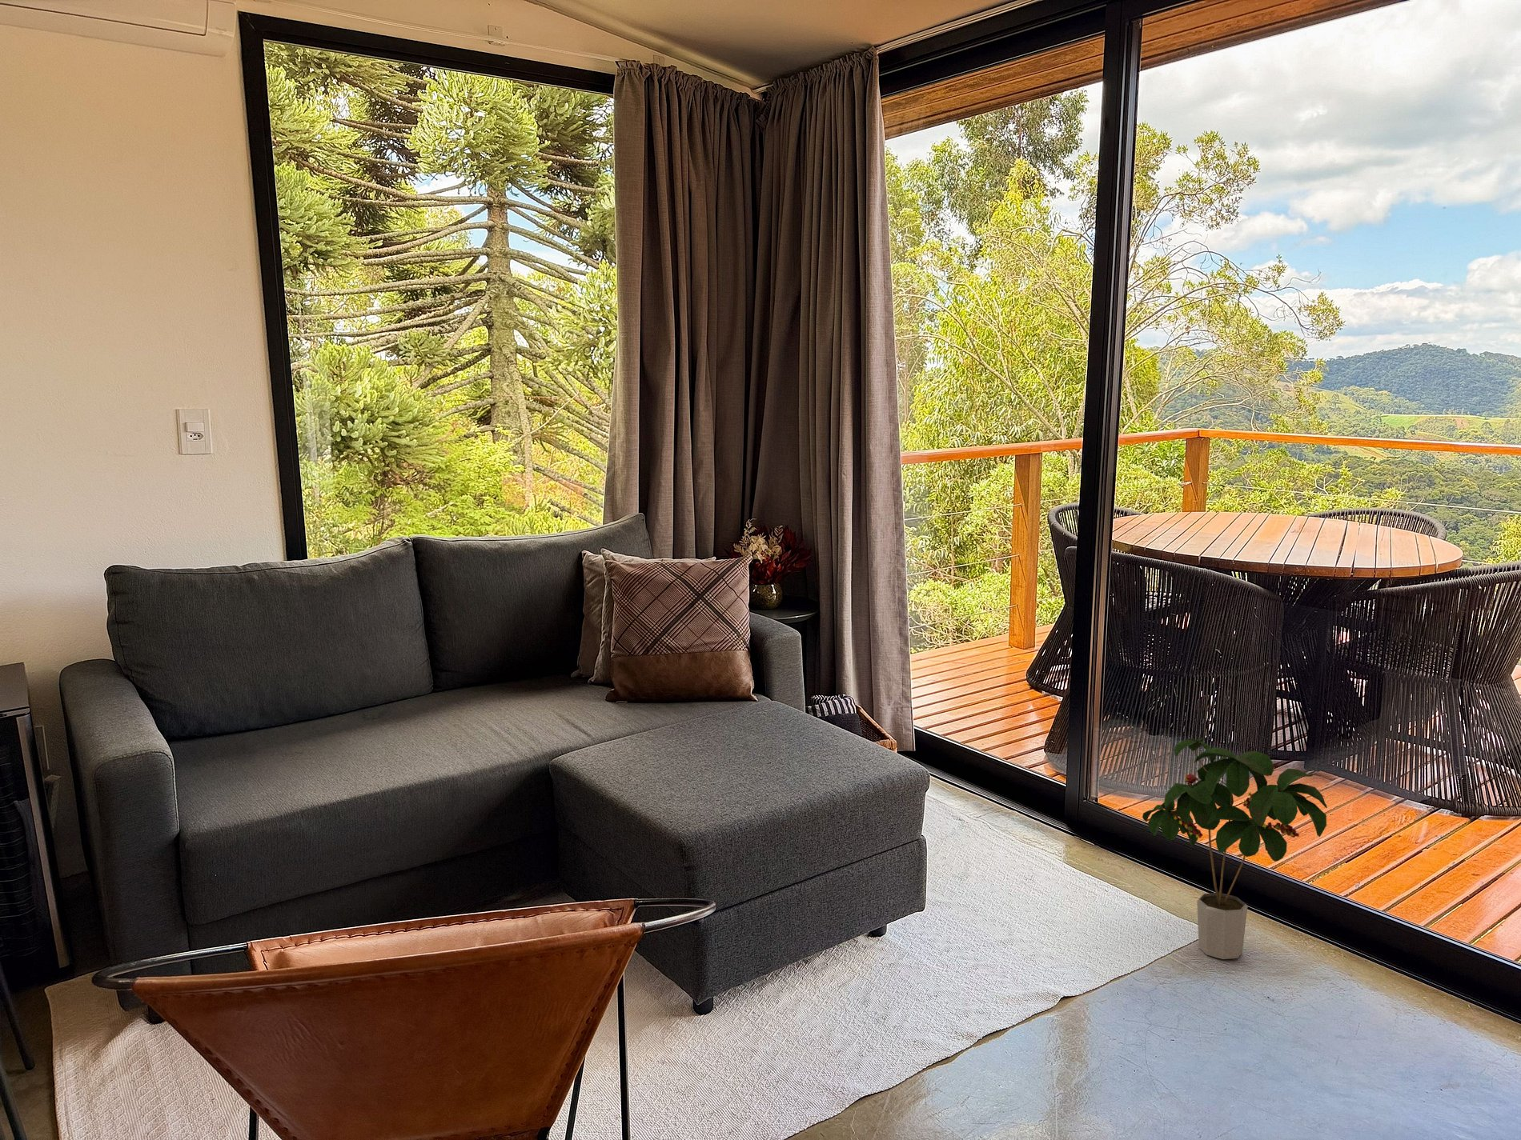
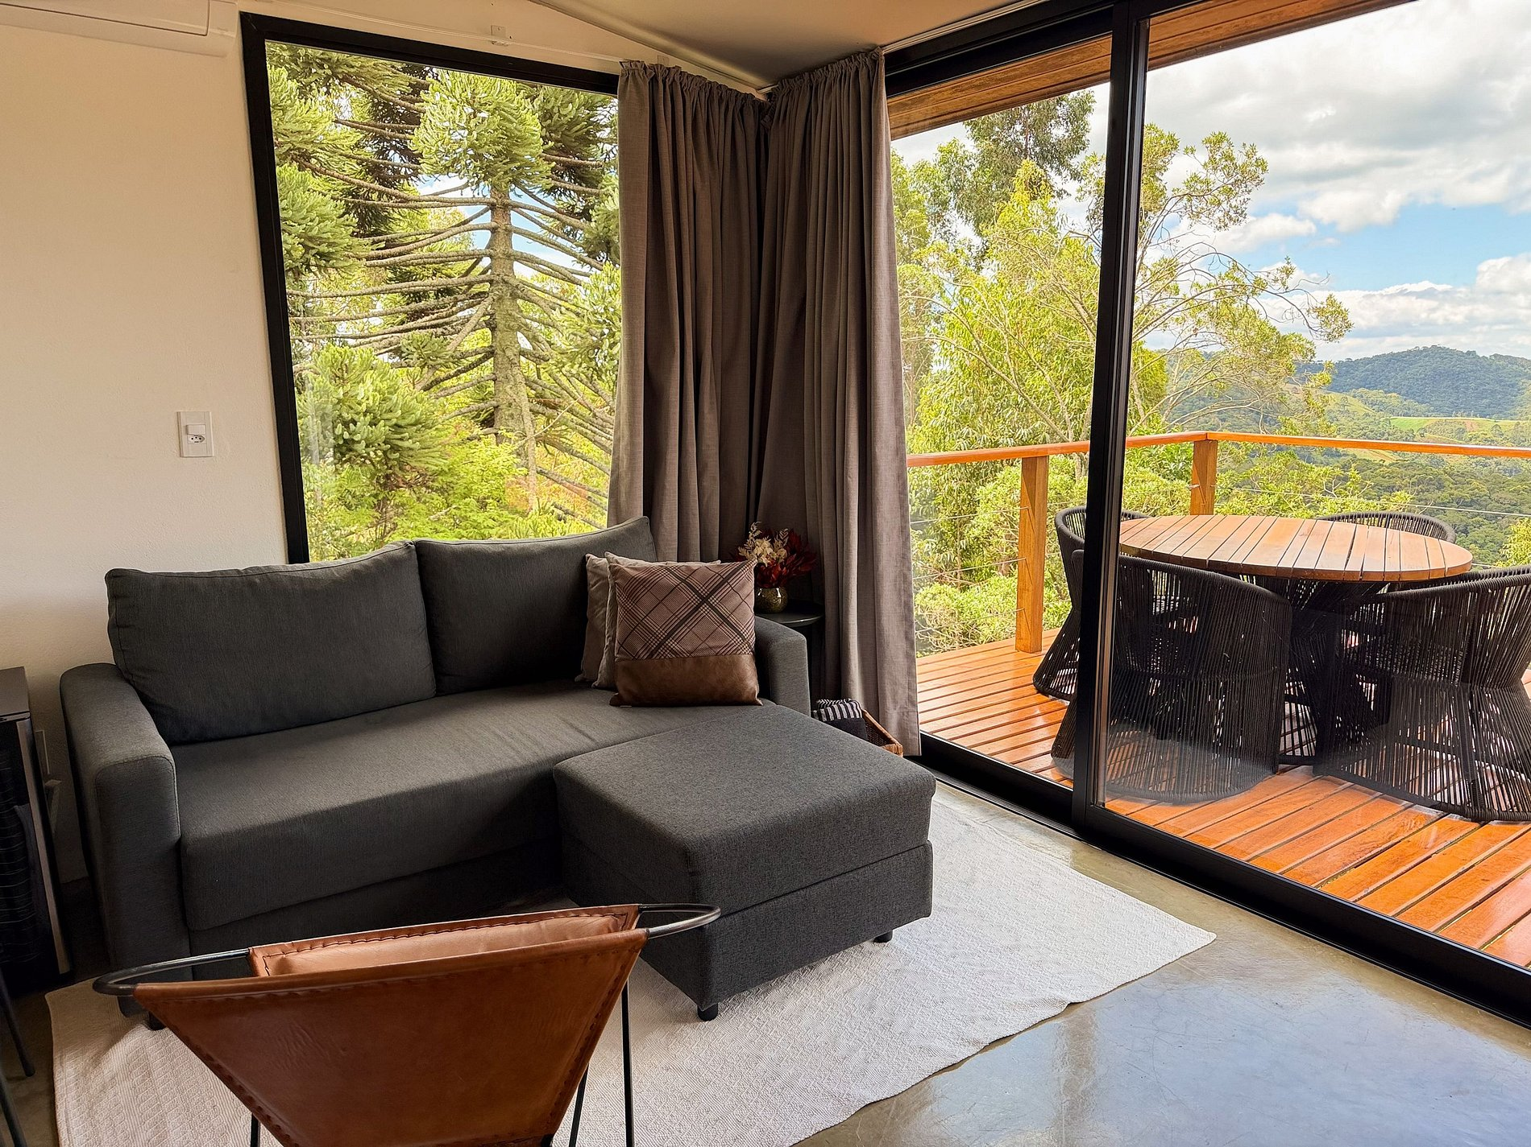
- potted plant [1141,736,1328,960]
